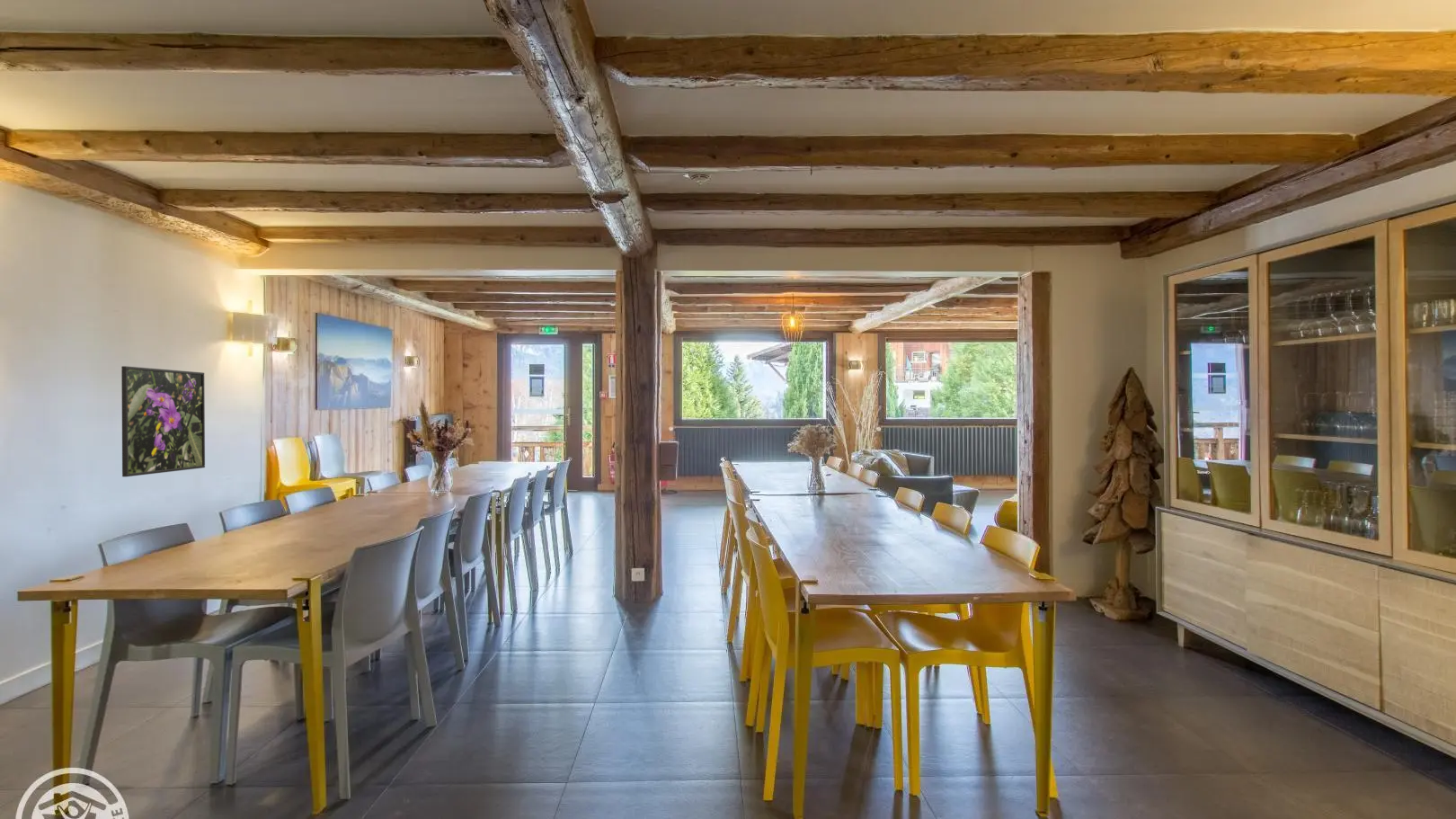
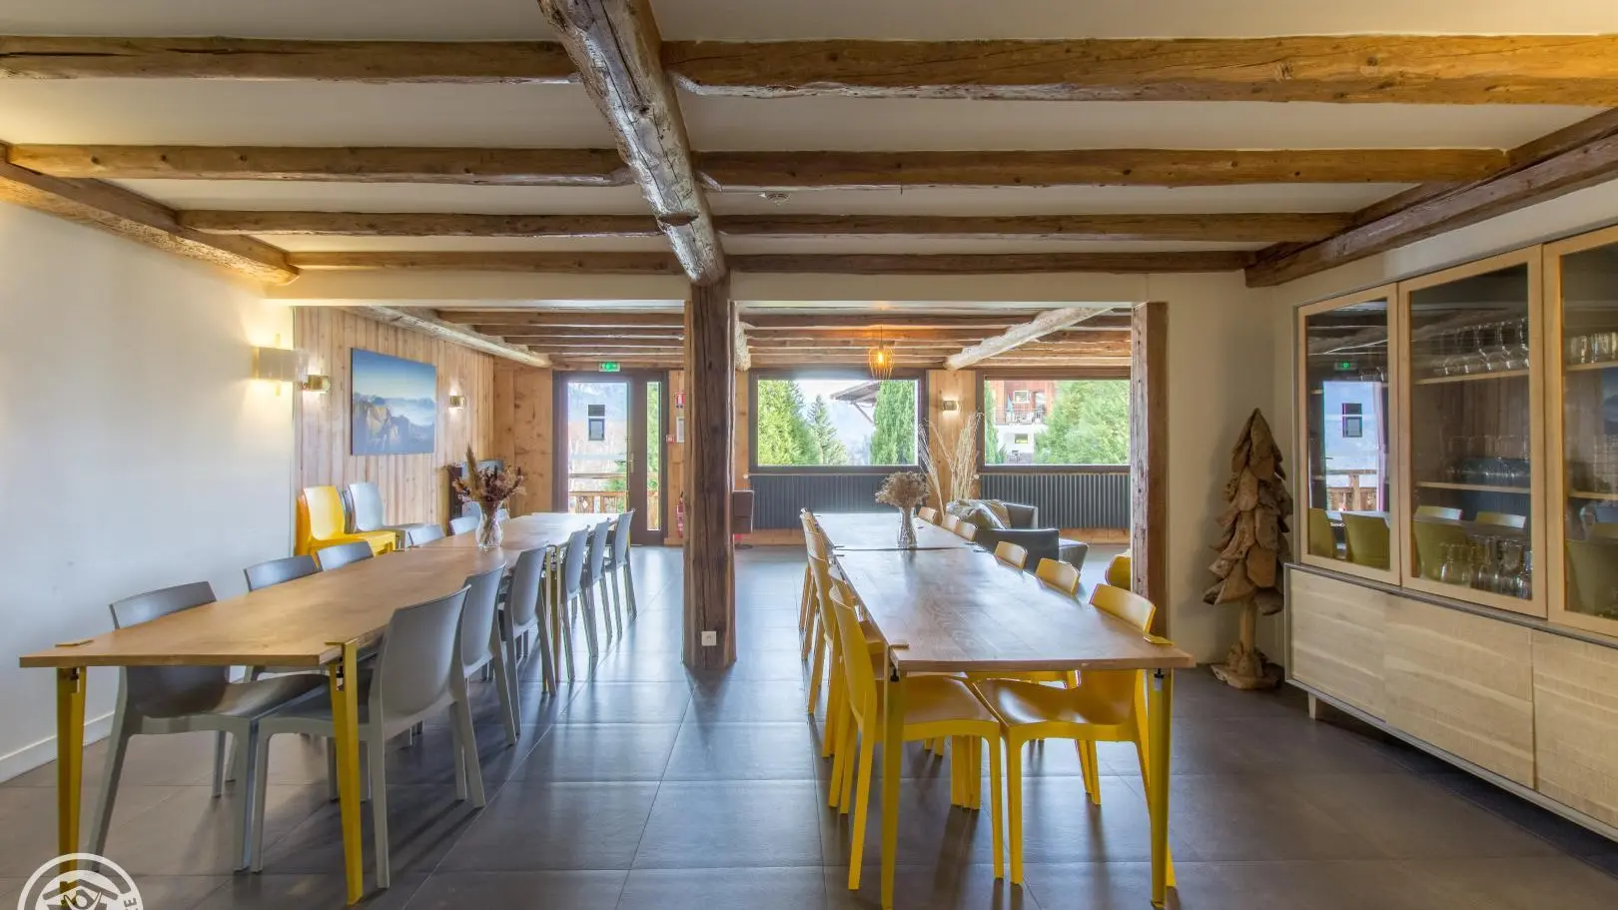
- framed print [120,365,206,477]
